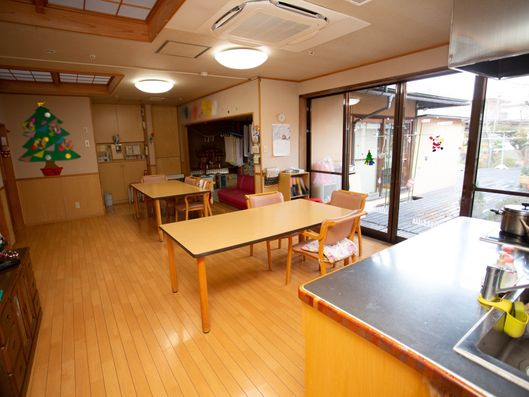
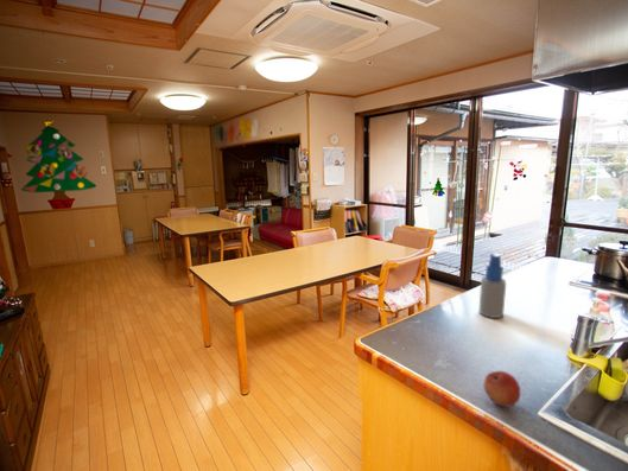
+ apple [483,370,521,408]
+ spray bottle [477,253,507,319]
